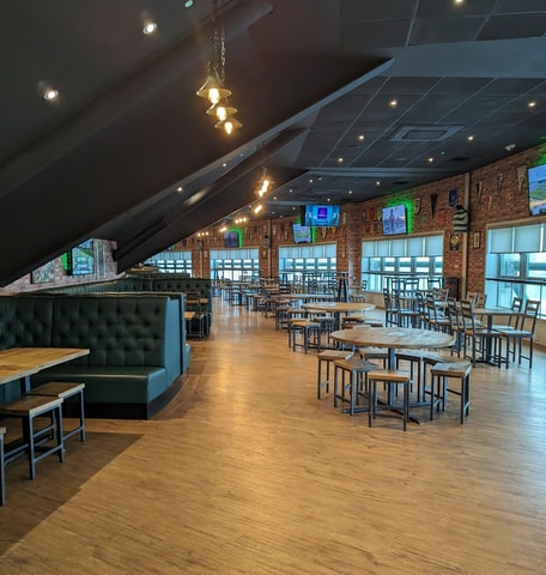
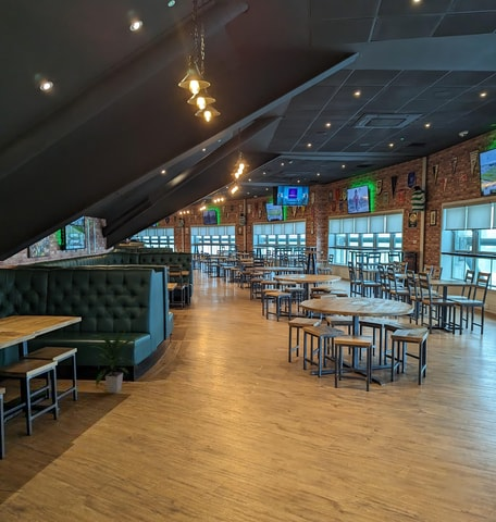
+ indoor plant [90,327,139,394]
